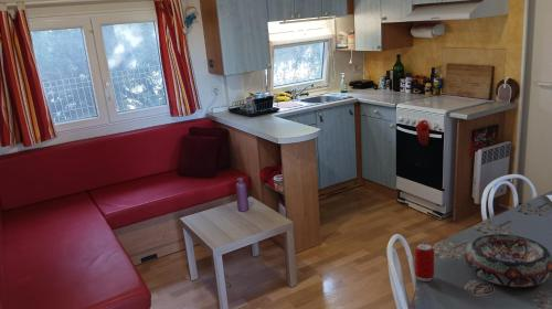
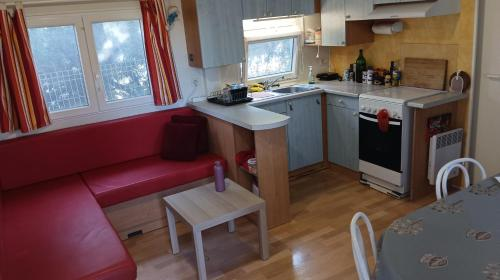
- beverage can [414,242,435,283]
- decorative bowl [464,233,552,288]
